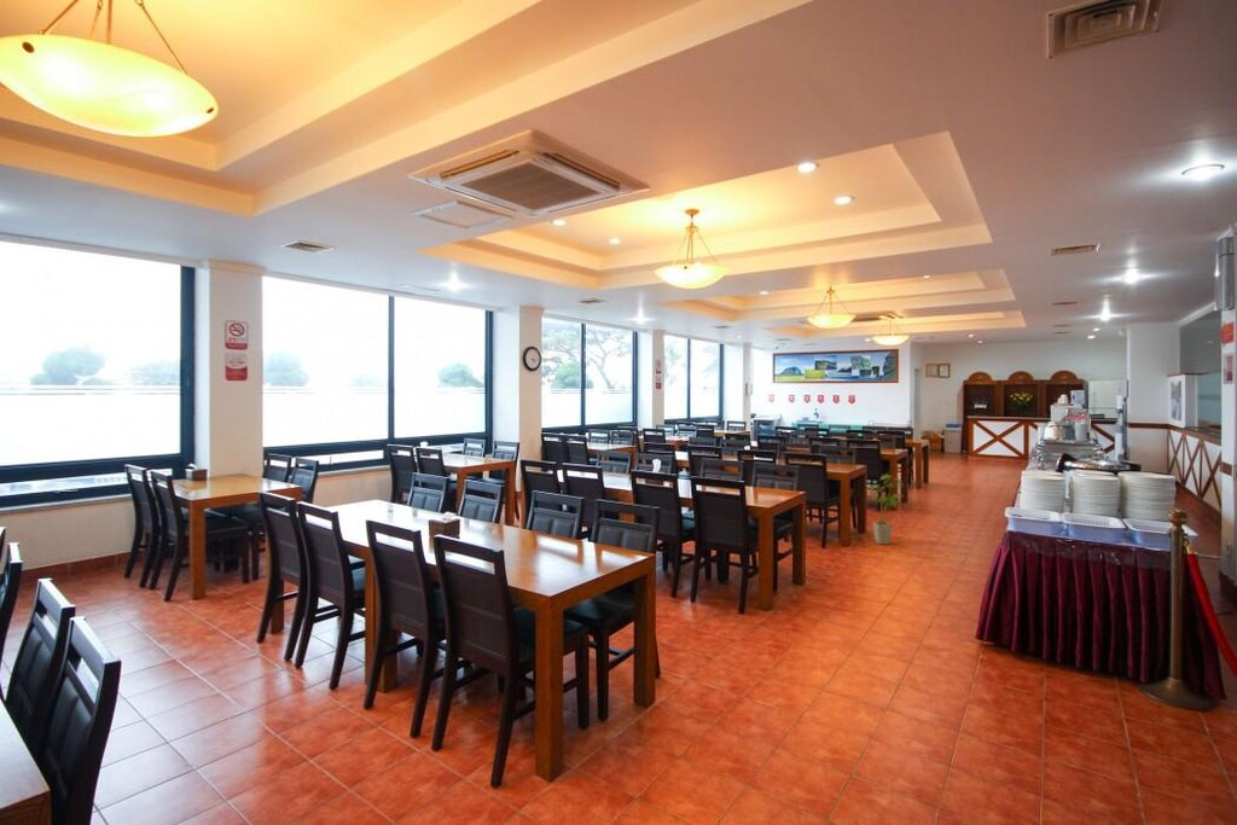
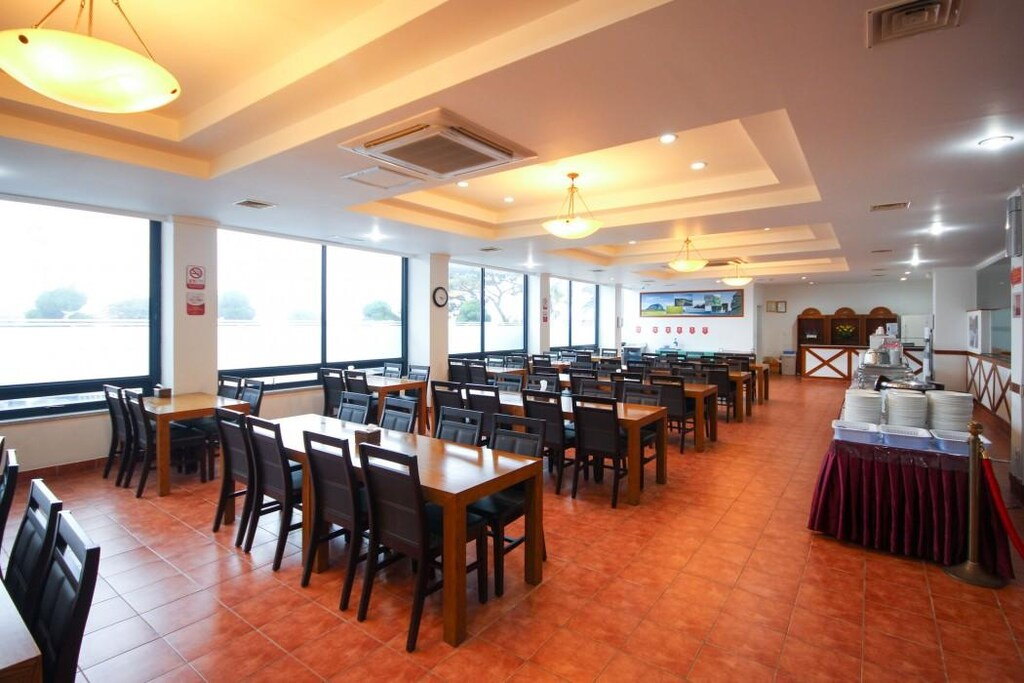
- house plant [865,473,905,546]
